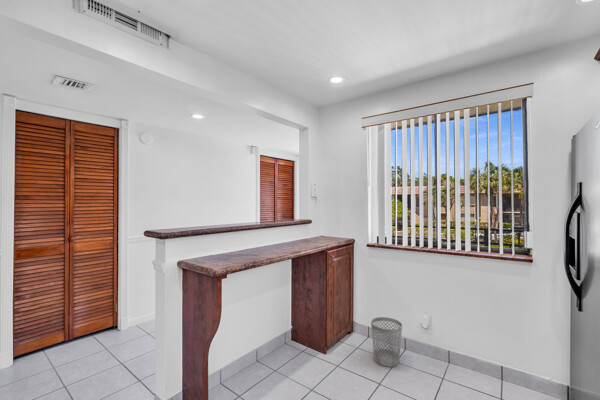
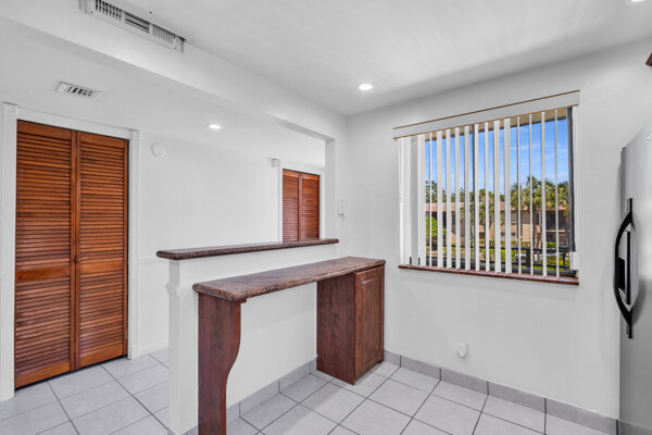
- wastebasket [370,316,403,368]
